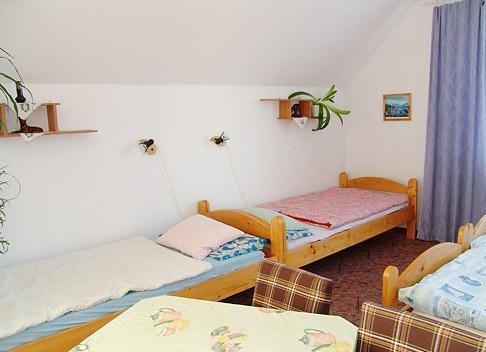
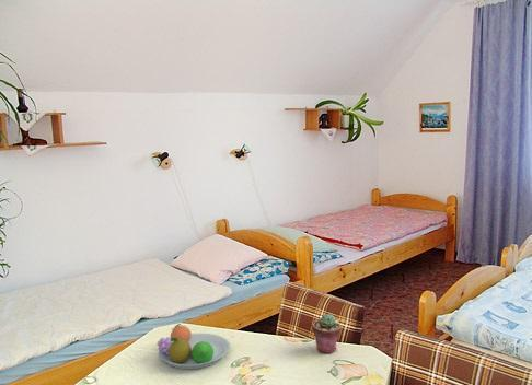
+ fruit bowl [157,323,231,371]
+ potted succulent [312,313,342,354]
